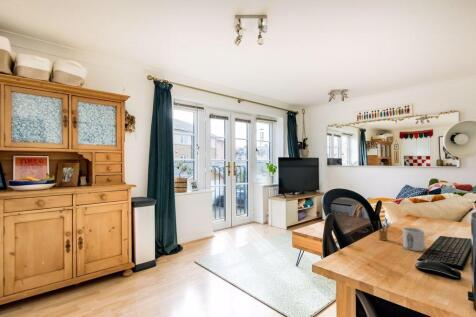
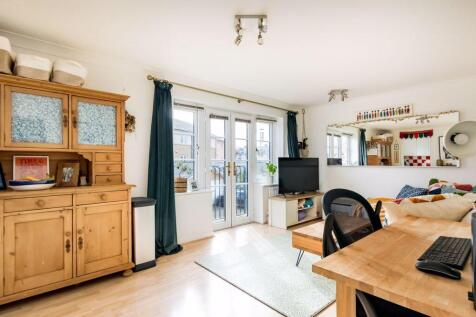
- mug [402,227,426,252]
- pencil box [373,220,391,241]
